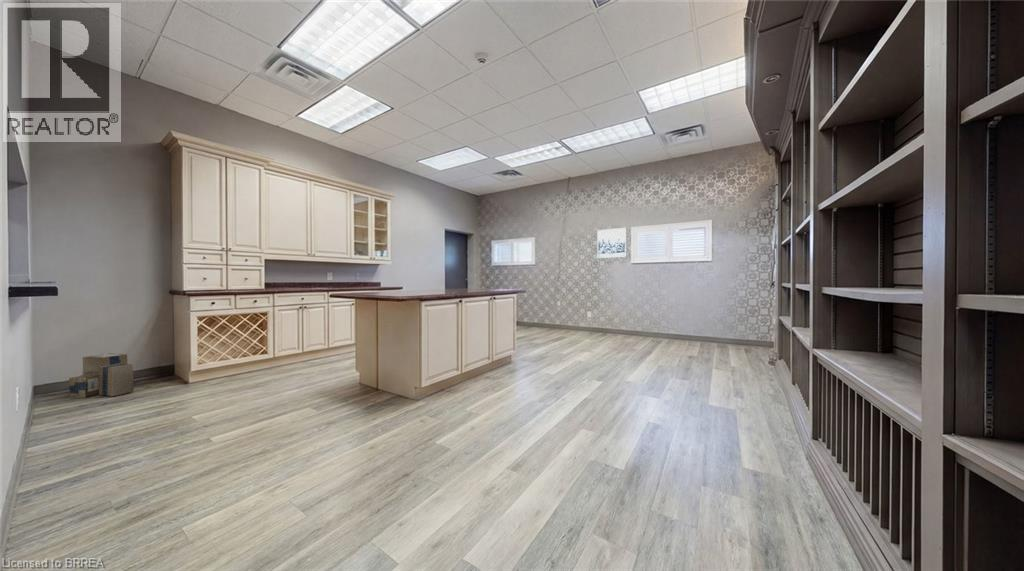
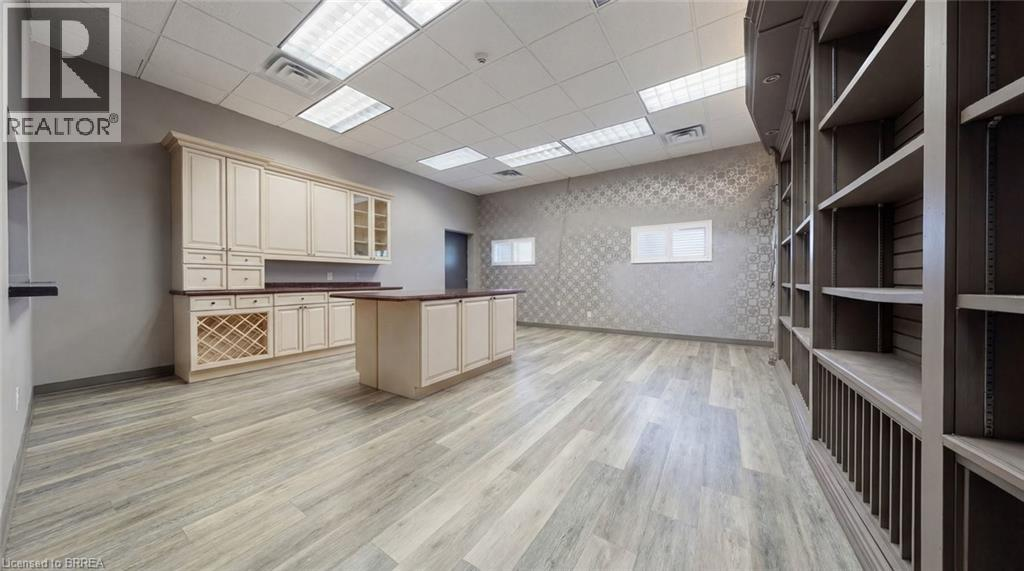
- wall art [596,227,627,259]
- cardboard box [68,352,134,399]
